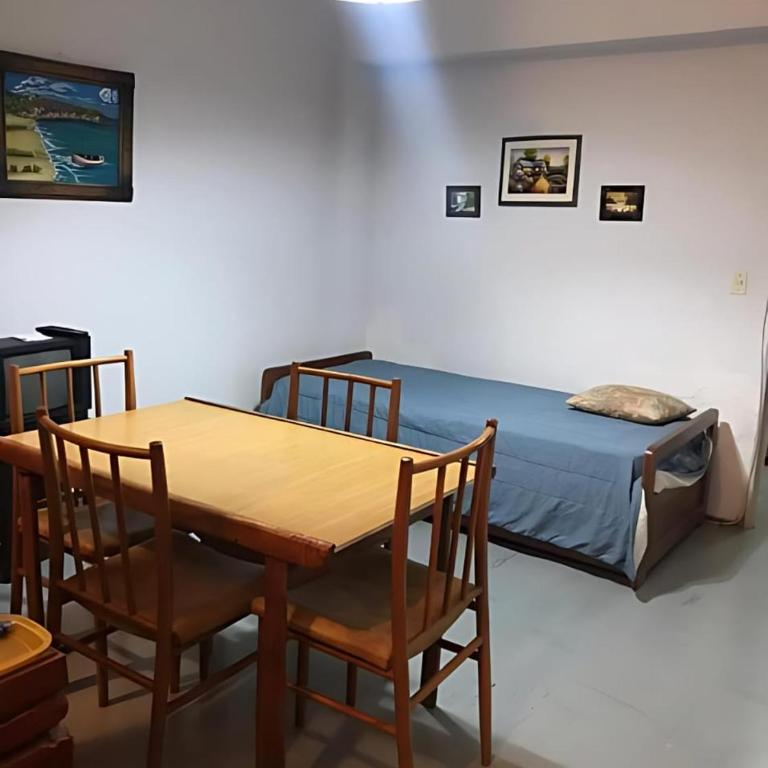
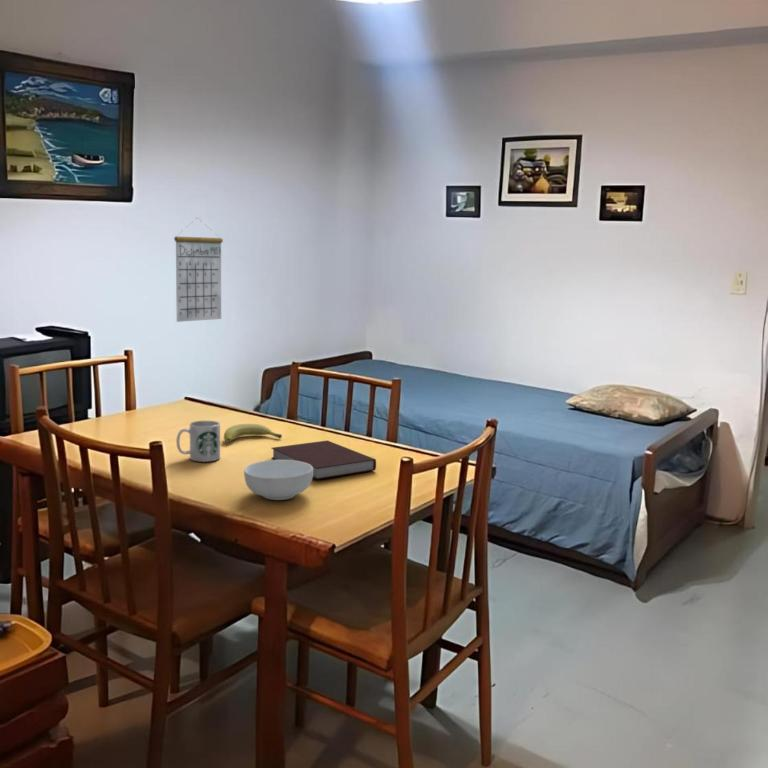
+ fruit [223,423,283,443]
+ notebook [270,439,377,481]
+ calendar [173,216,224,323]
+ cereal bowl [243,459,313,501]
+ mug [175,420,221,463]
